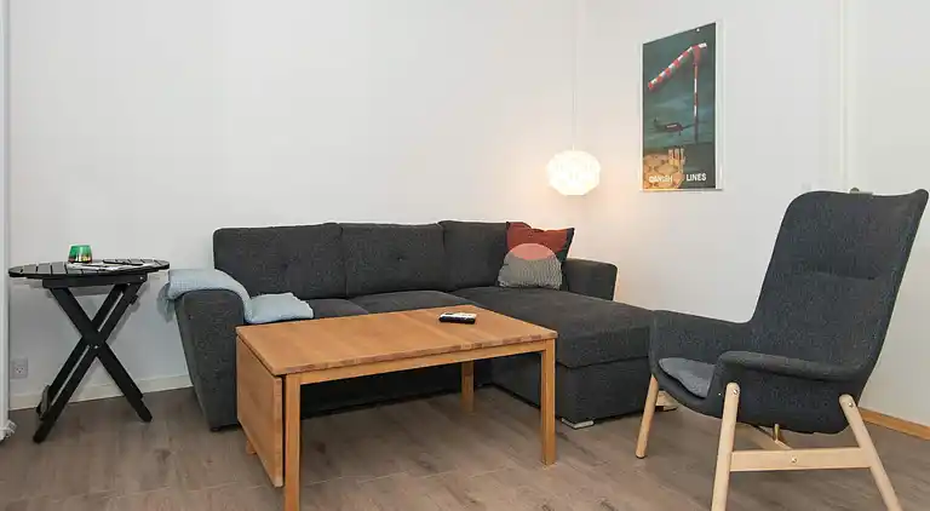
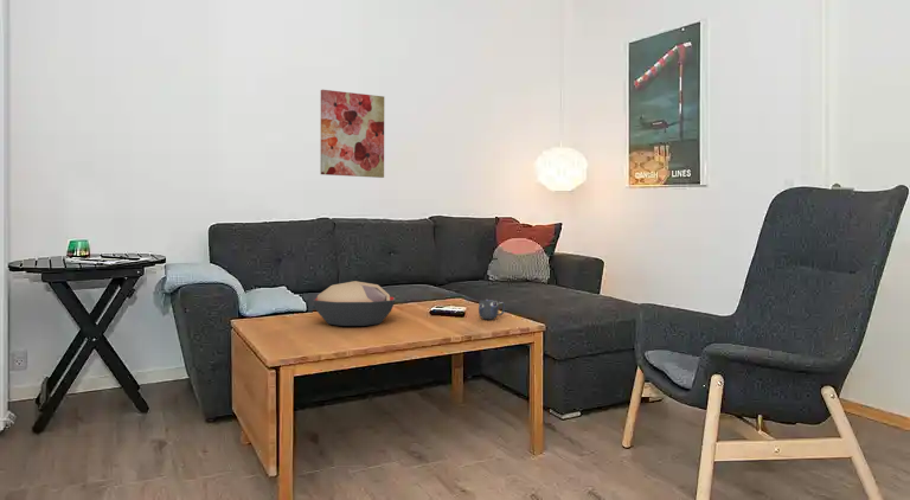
+ wall art [319,89,385,179]
+ mug [478,299,506,320]
+ decorative bowl [312,280,396,327]
